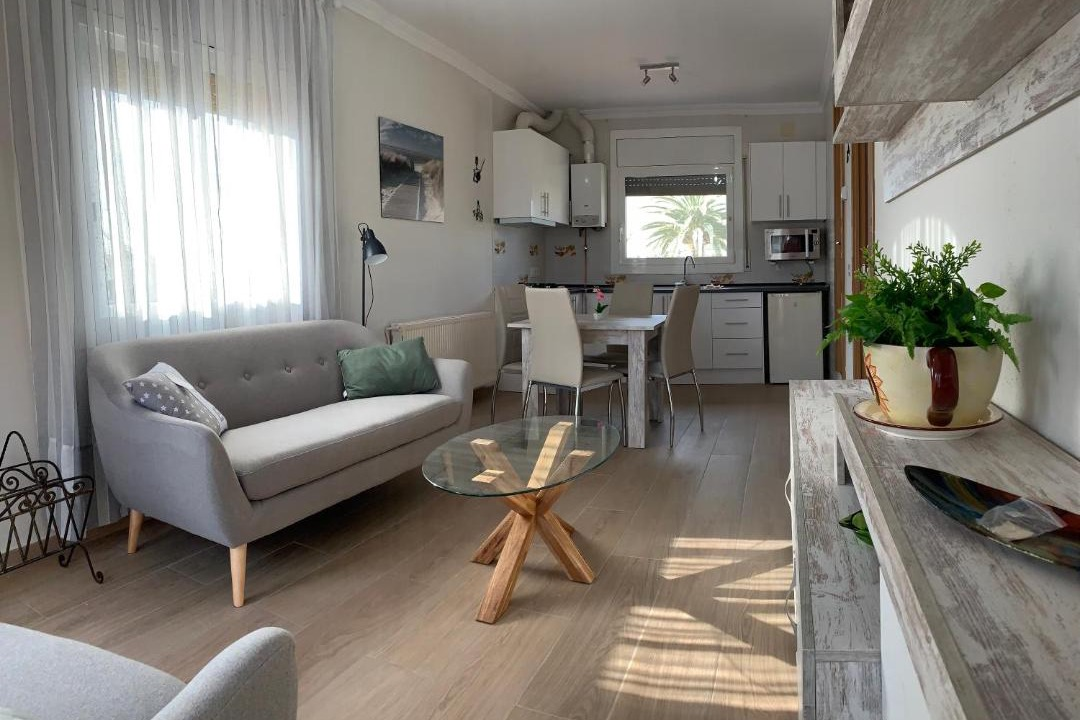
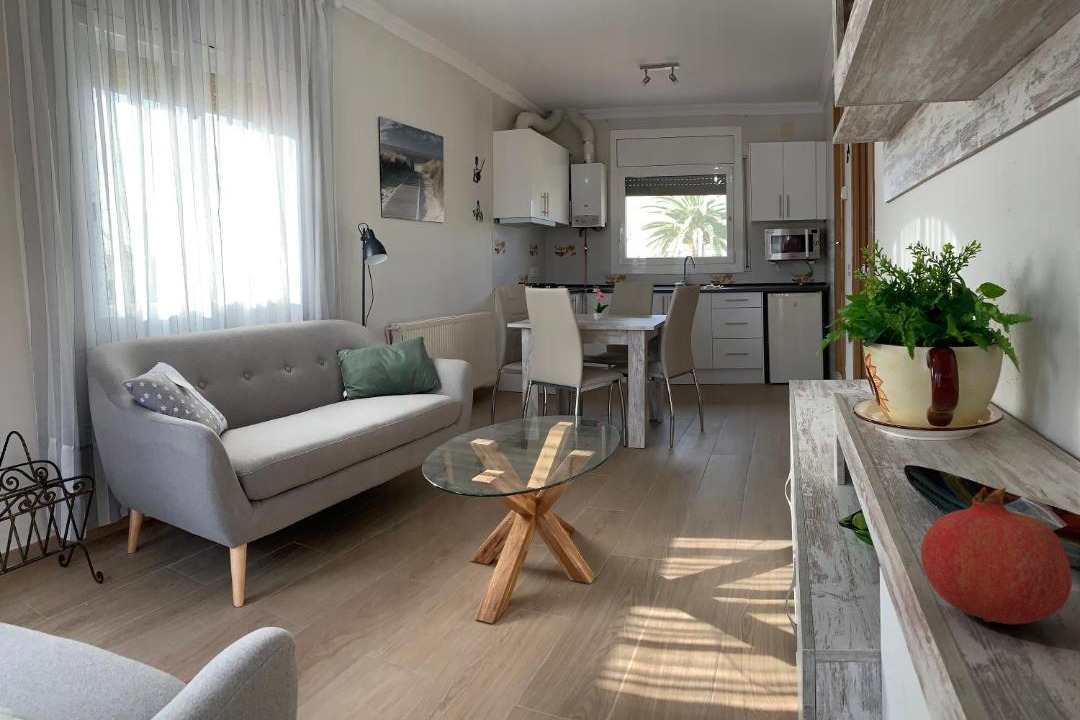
+ fruit [920,486,1073,625]
